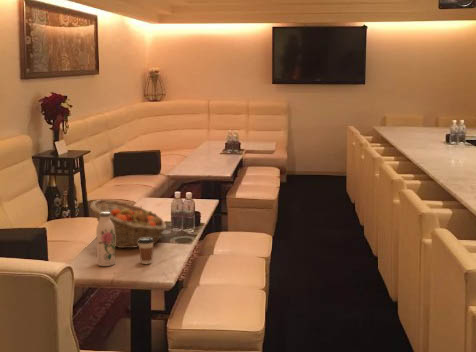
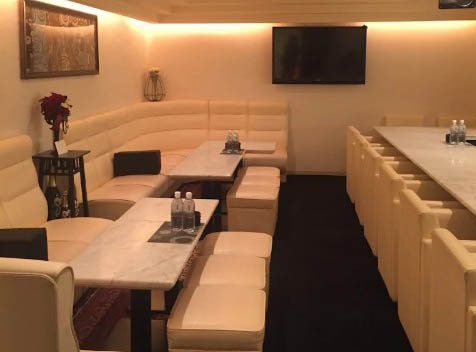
- water bottle [95,212,116,267]
- fruit basket [89,199,167,249]
- coffee cup [138,238,154,265]
